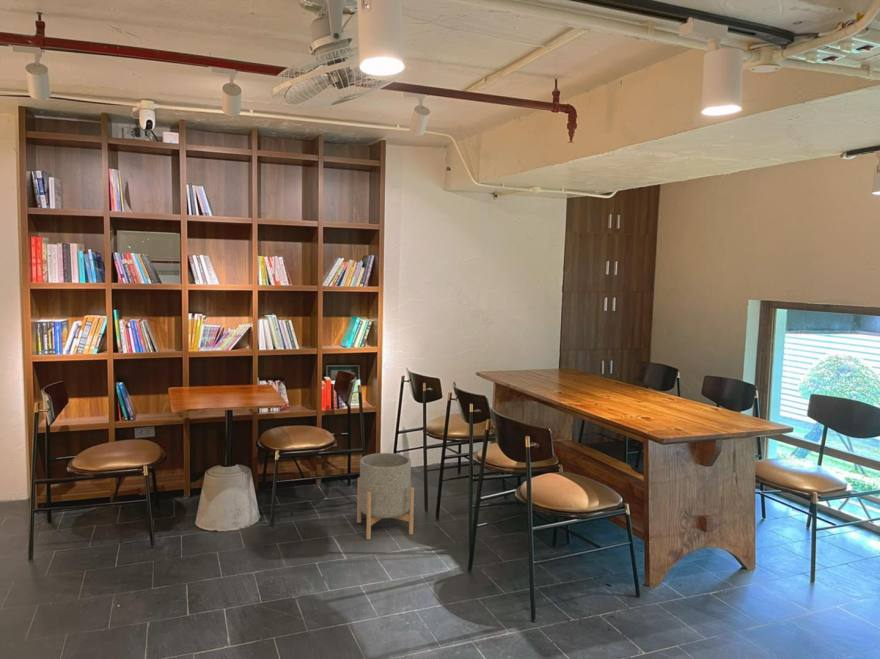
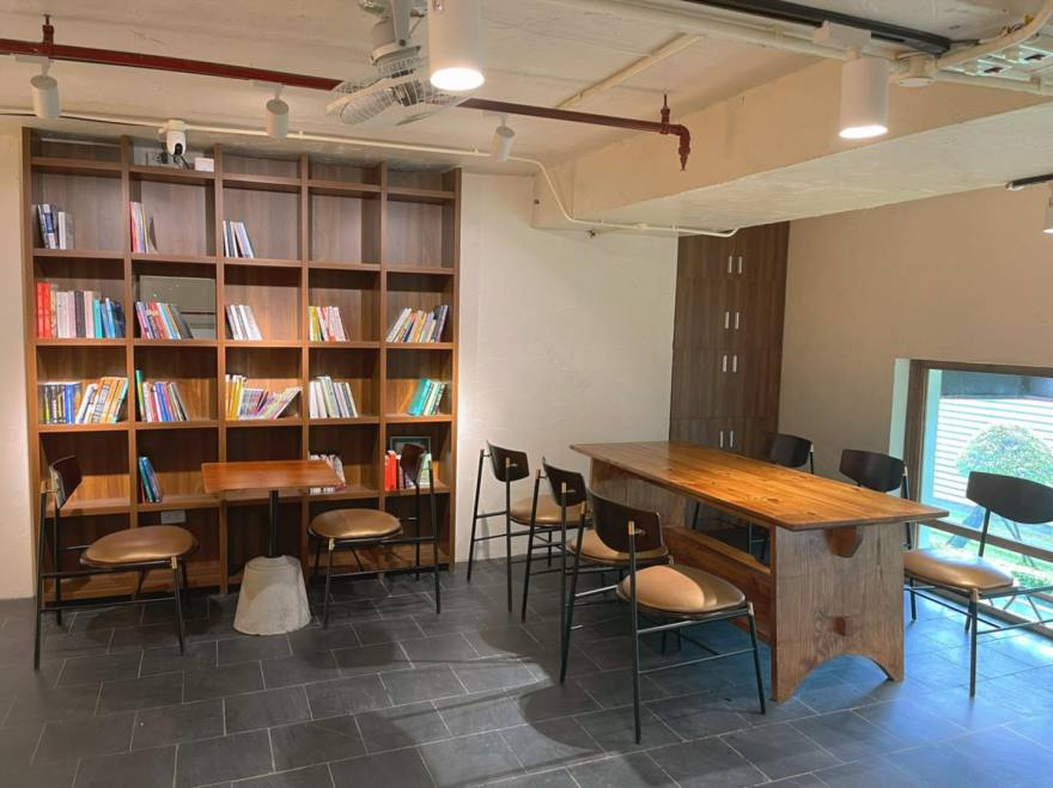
- planter [356,452,415,541]
